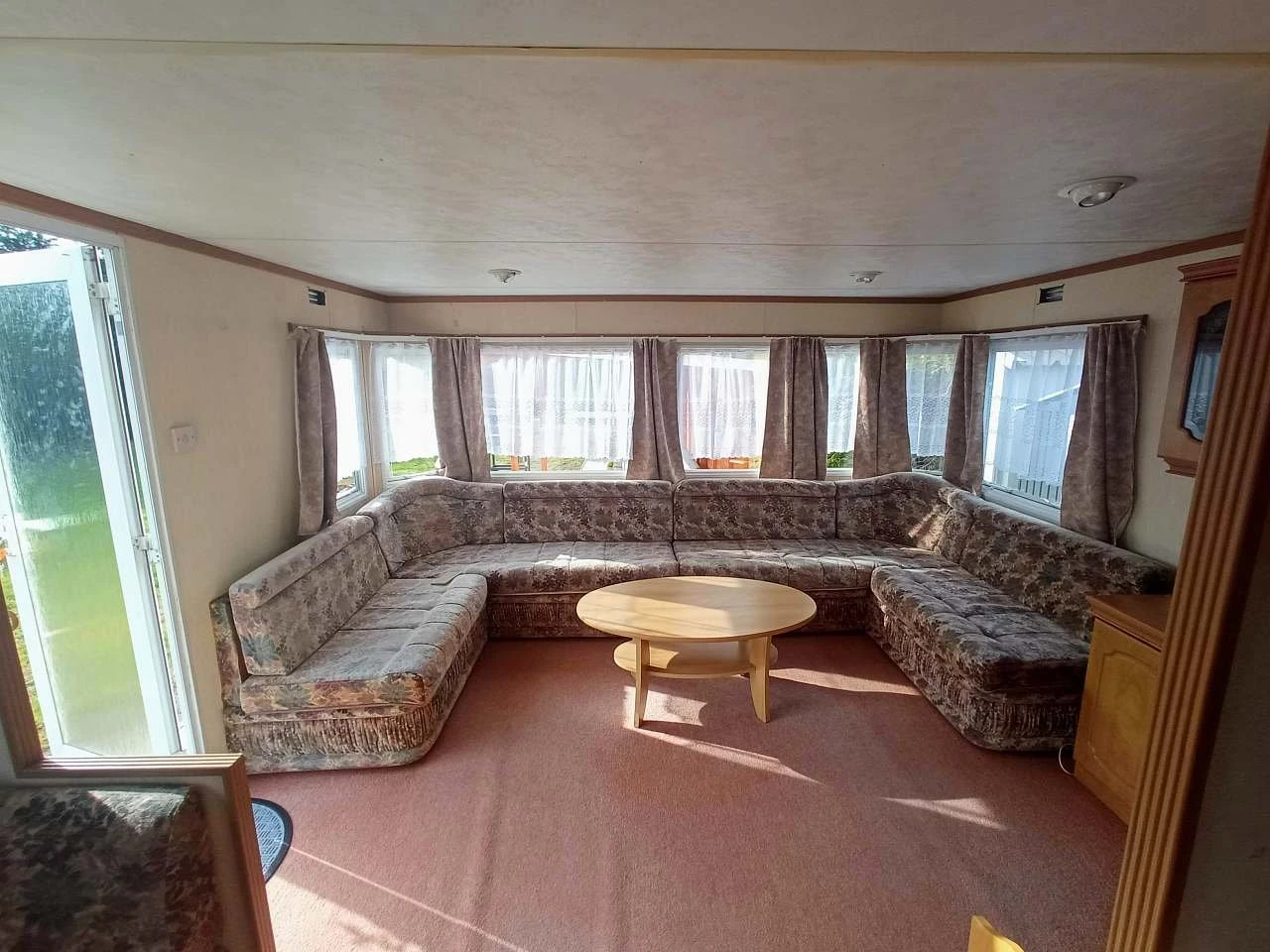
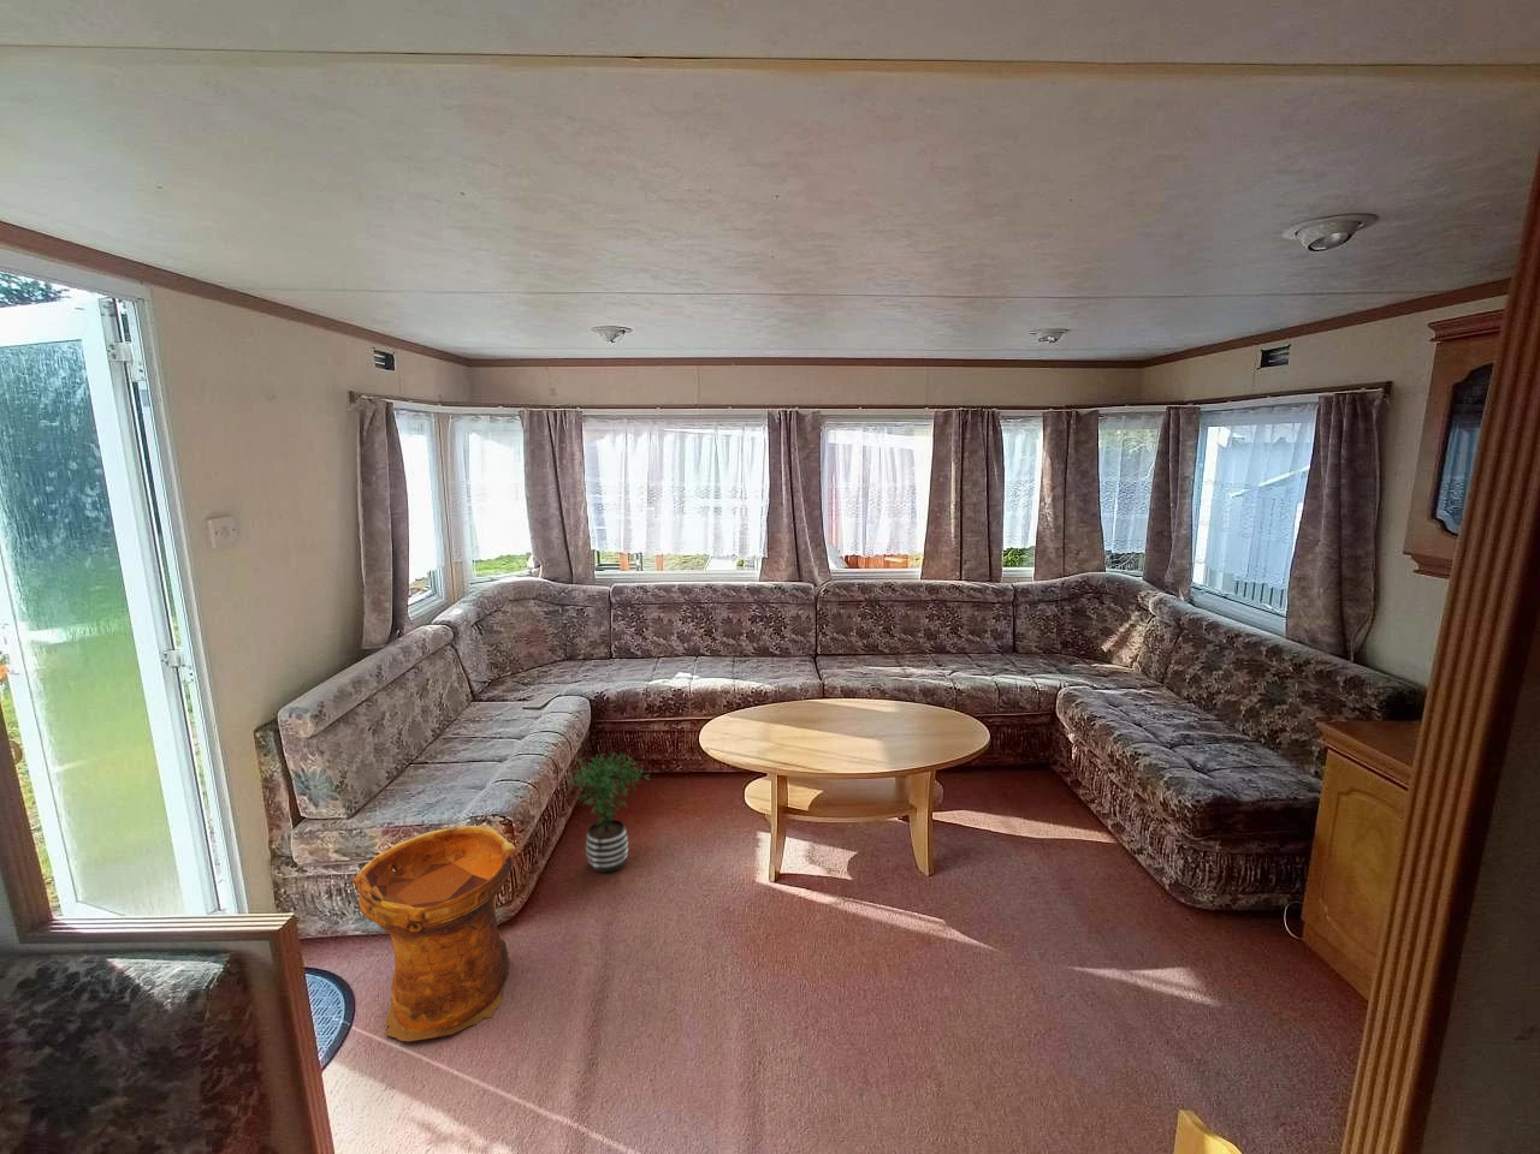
+ woven basket [352,824,517,1042]
+ potted plant [564,750,652,874]
